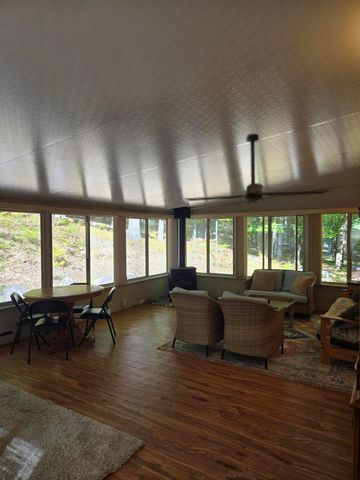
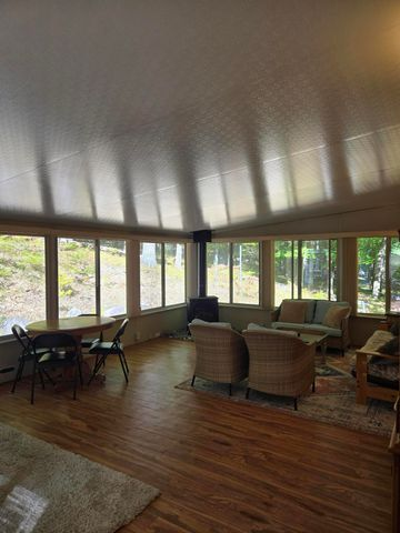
- ceiling fan [183,132,331,205]
